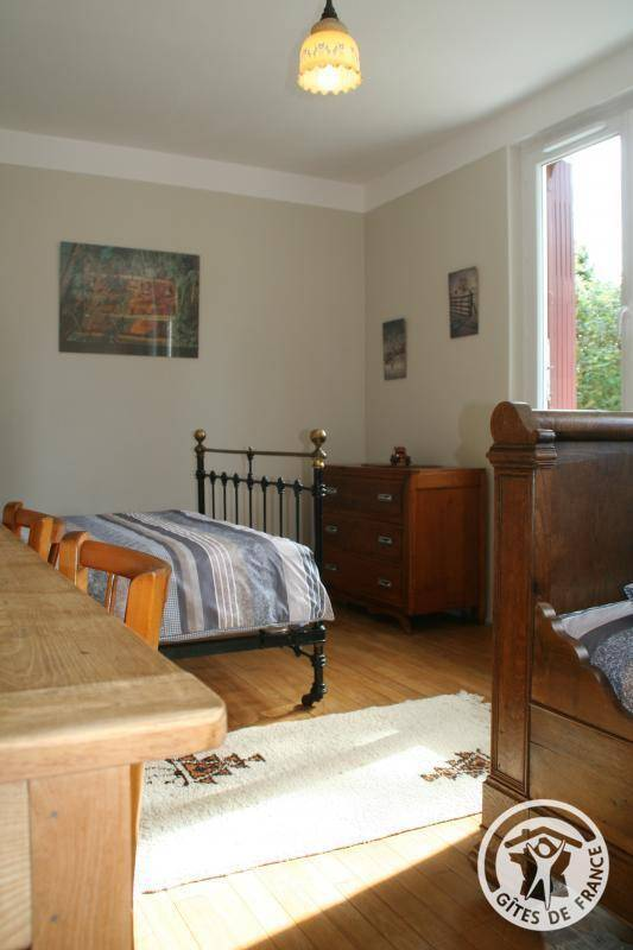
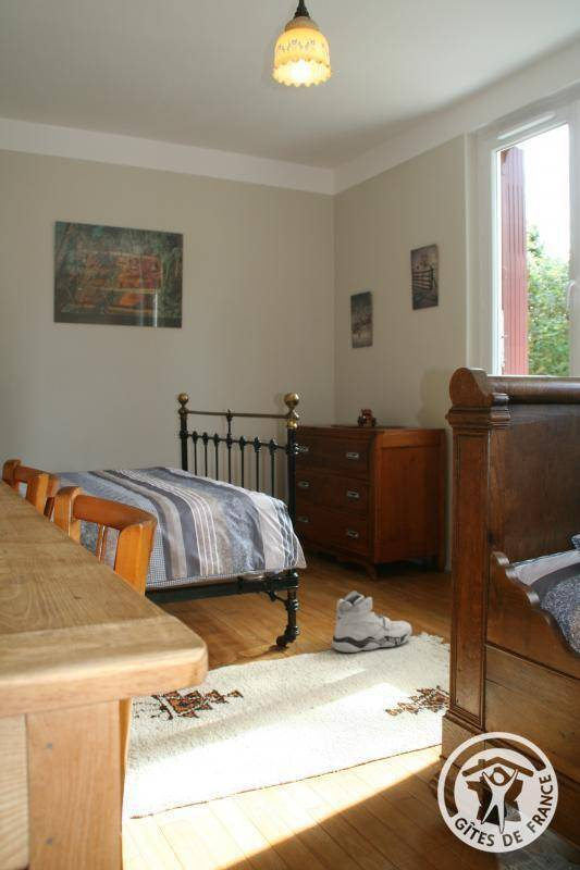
+ sneaker [331,589,412,654]
